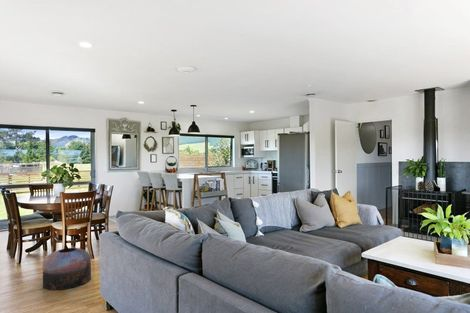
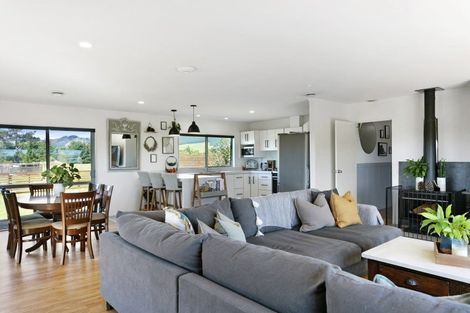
- pouf [42,247,92,291]
